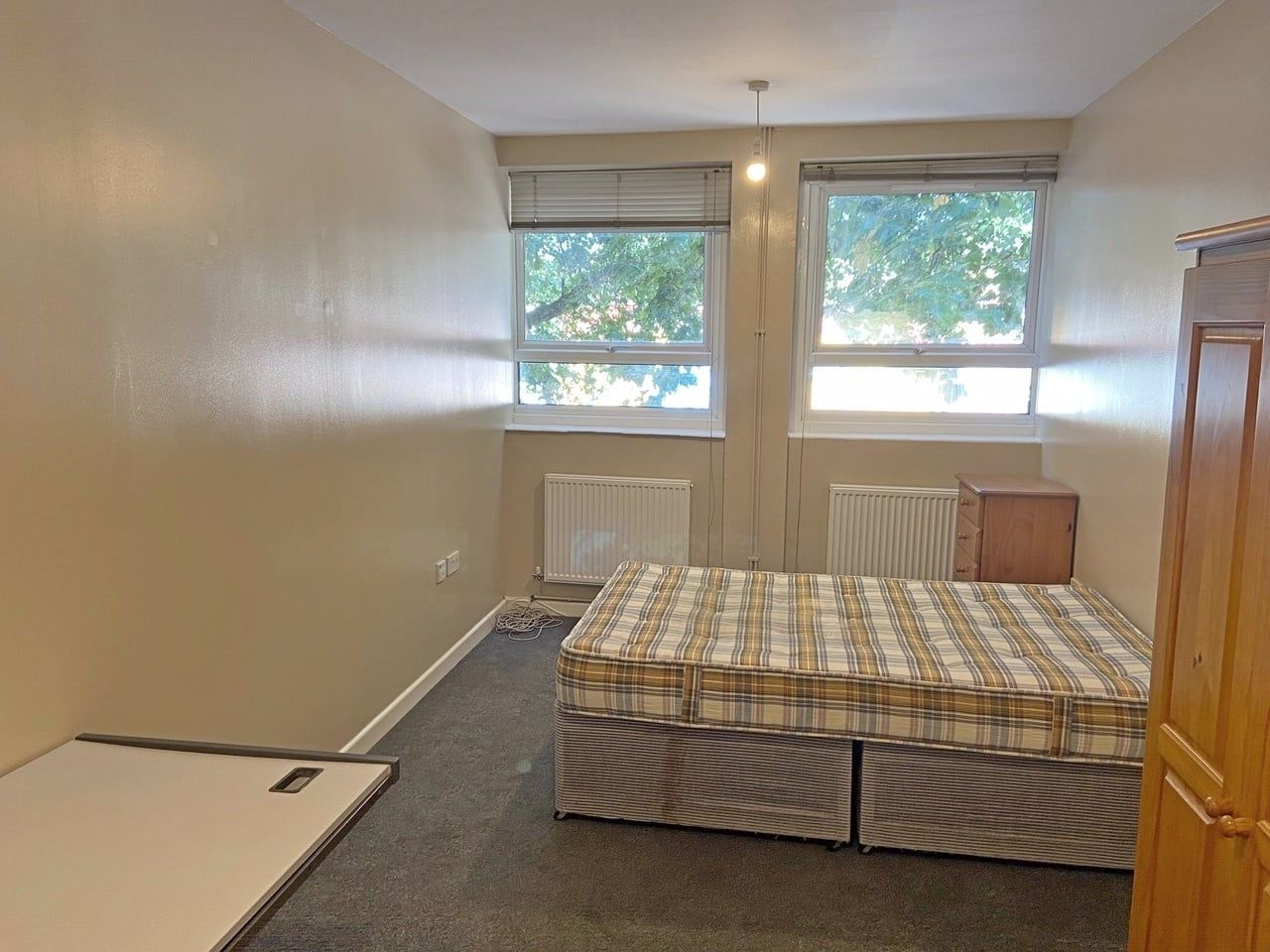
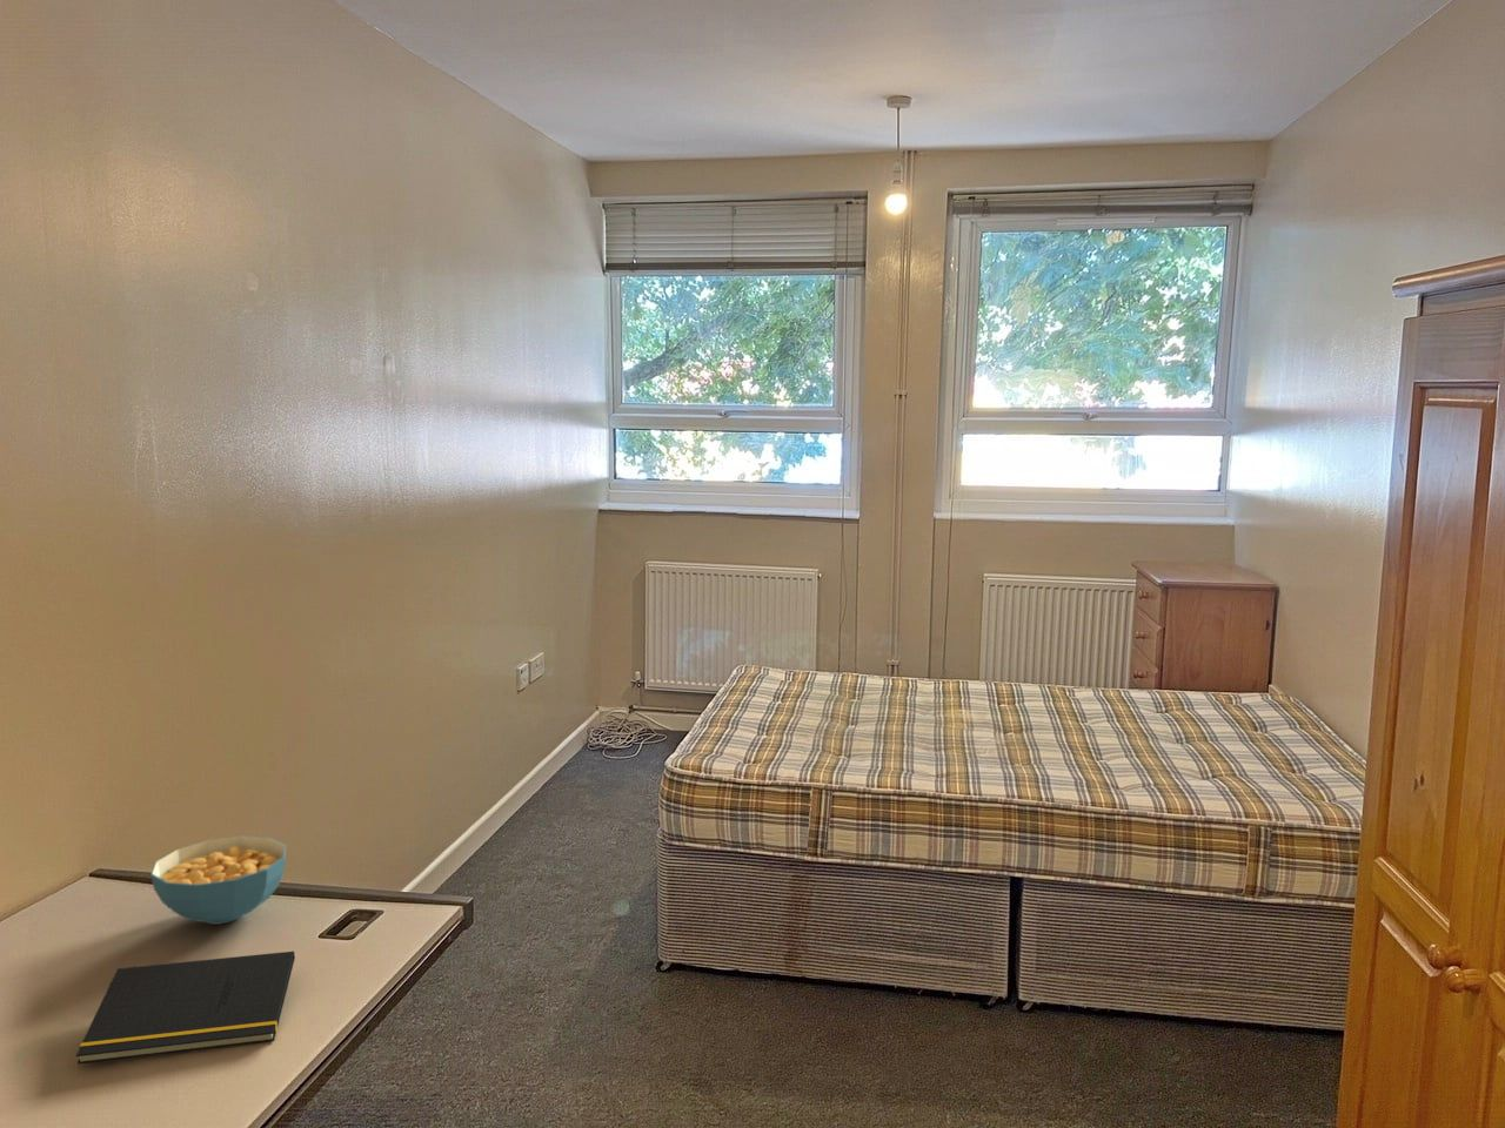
+ notepad [76,950,296,1065]
+ cereal bowl [149,835,287,925]
